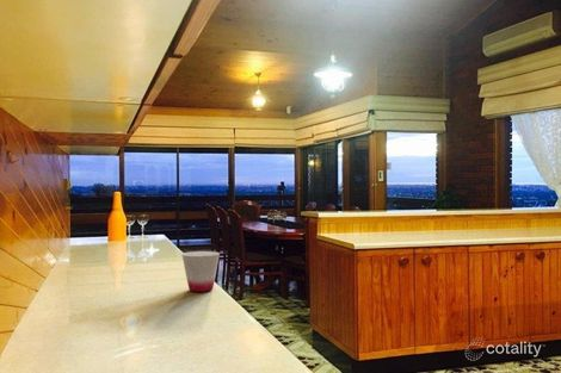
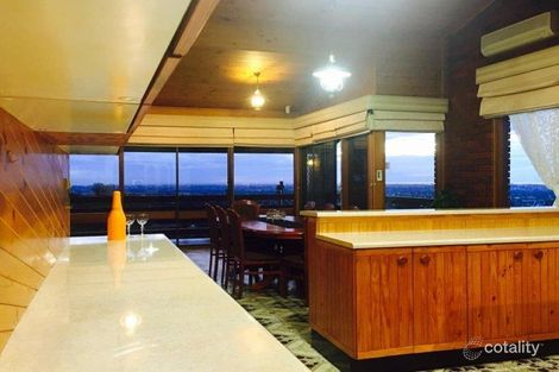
- cup [180,250,221,293]
